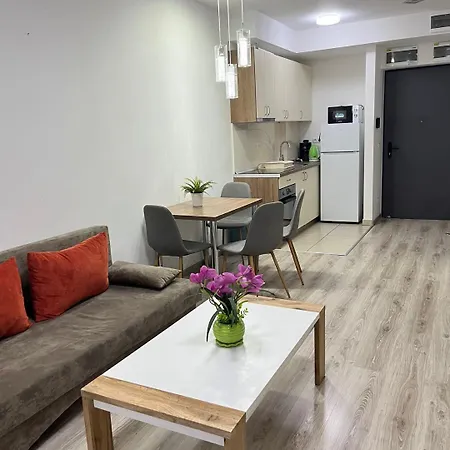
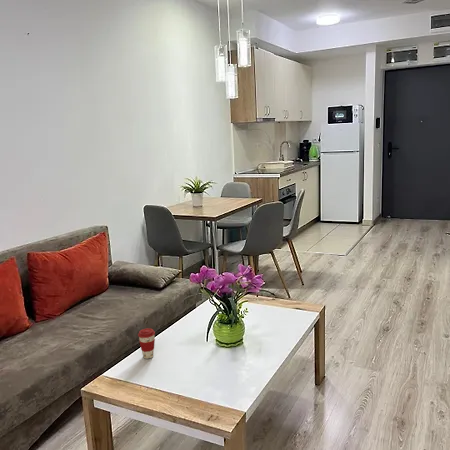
+ coffee cup [137,327,156,360]
